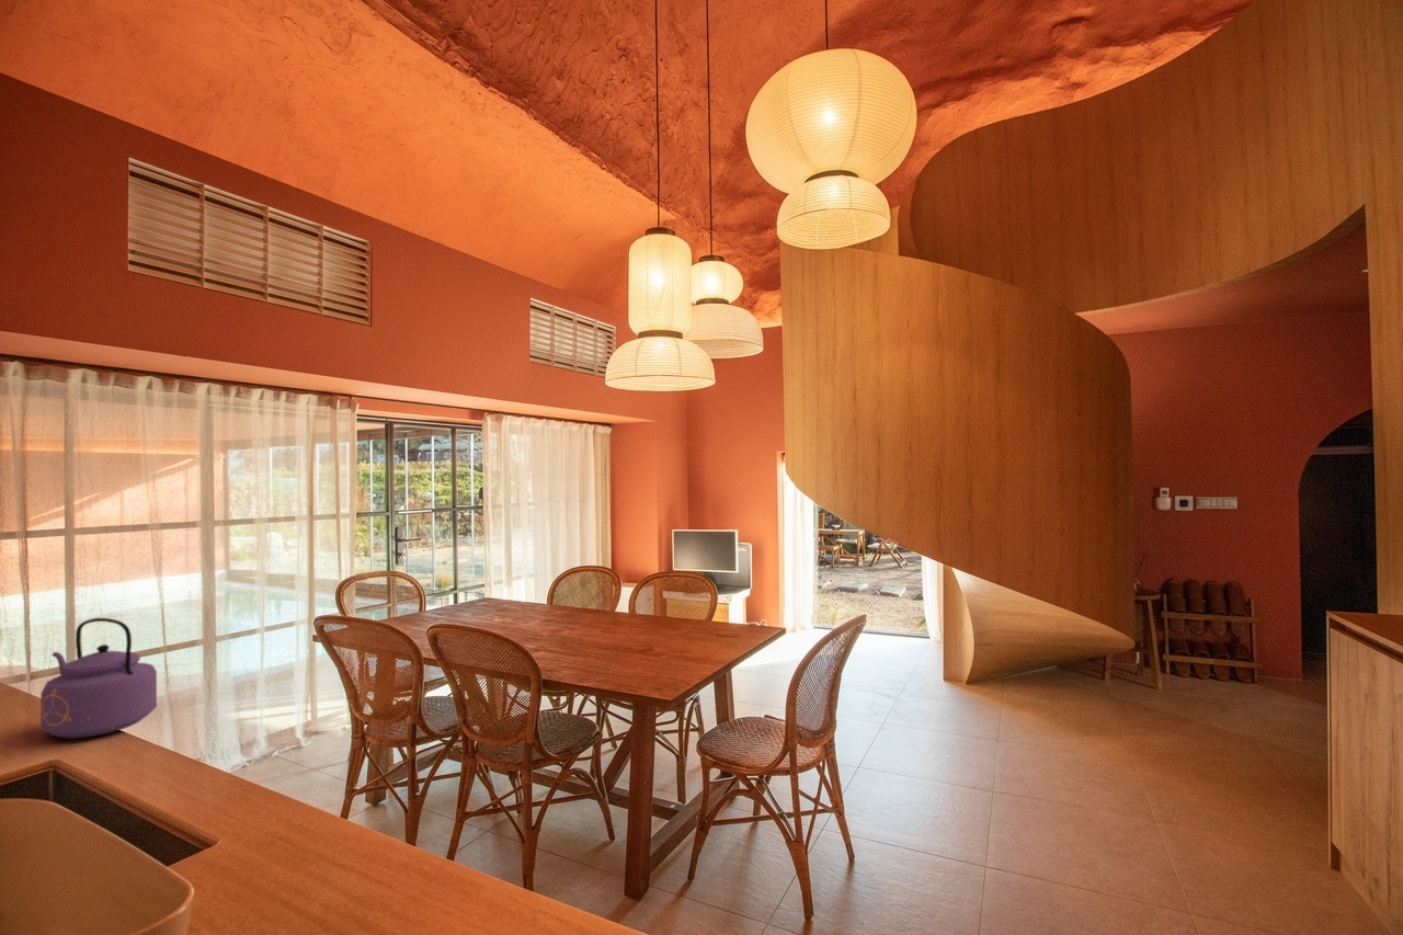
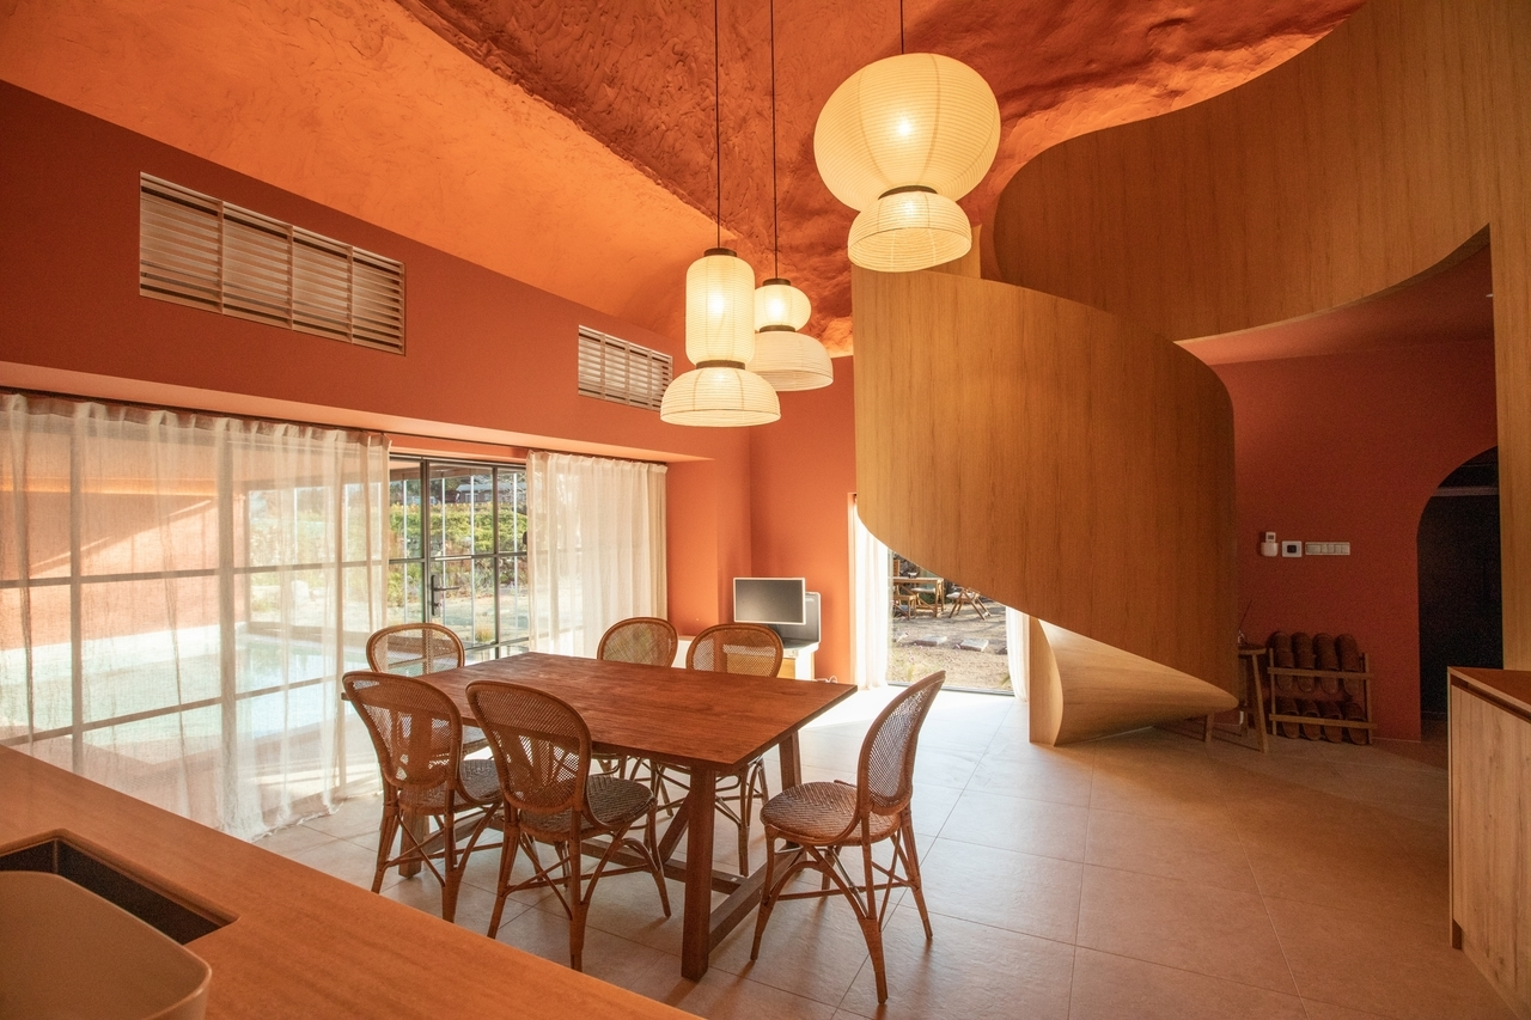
- kettle [39,617,158,740]
